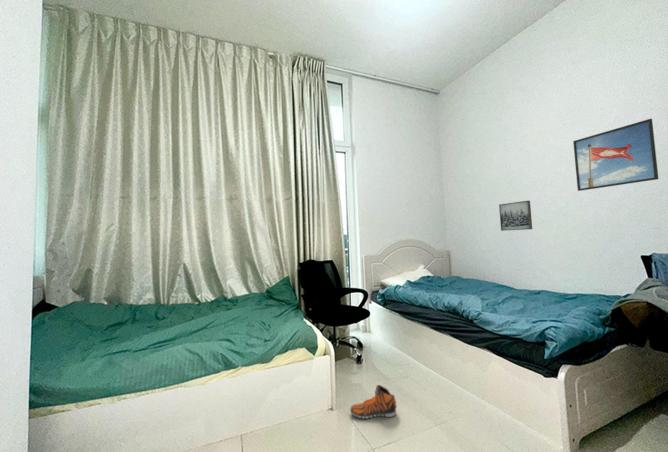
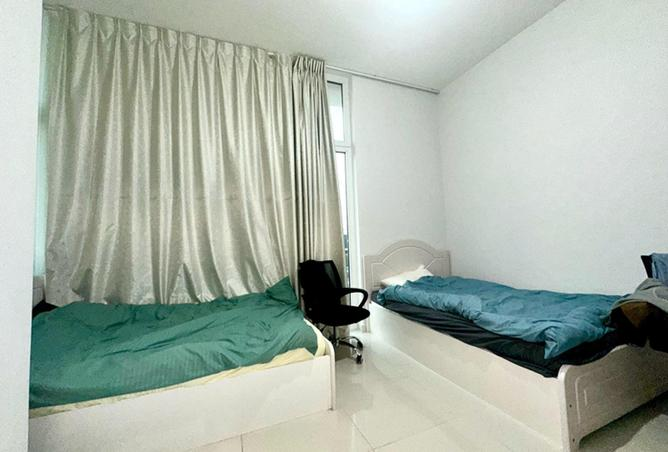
- wall art [498,200,533,232]
- sneaker [350,384,397,420]
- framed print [572,118,660,192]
